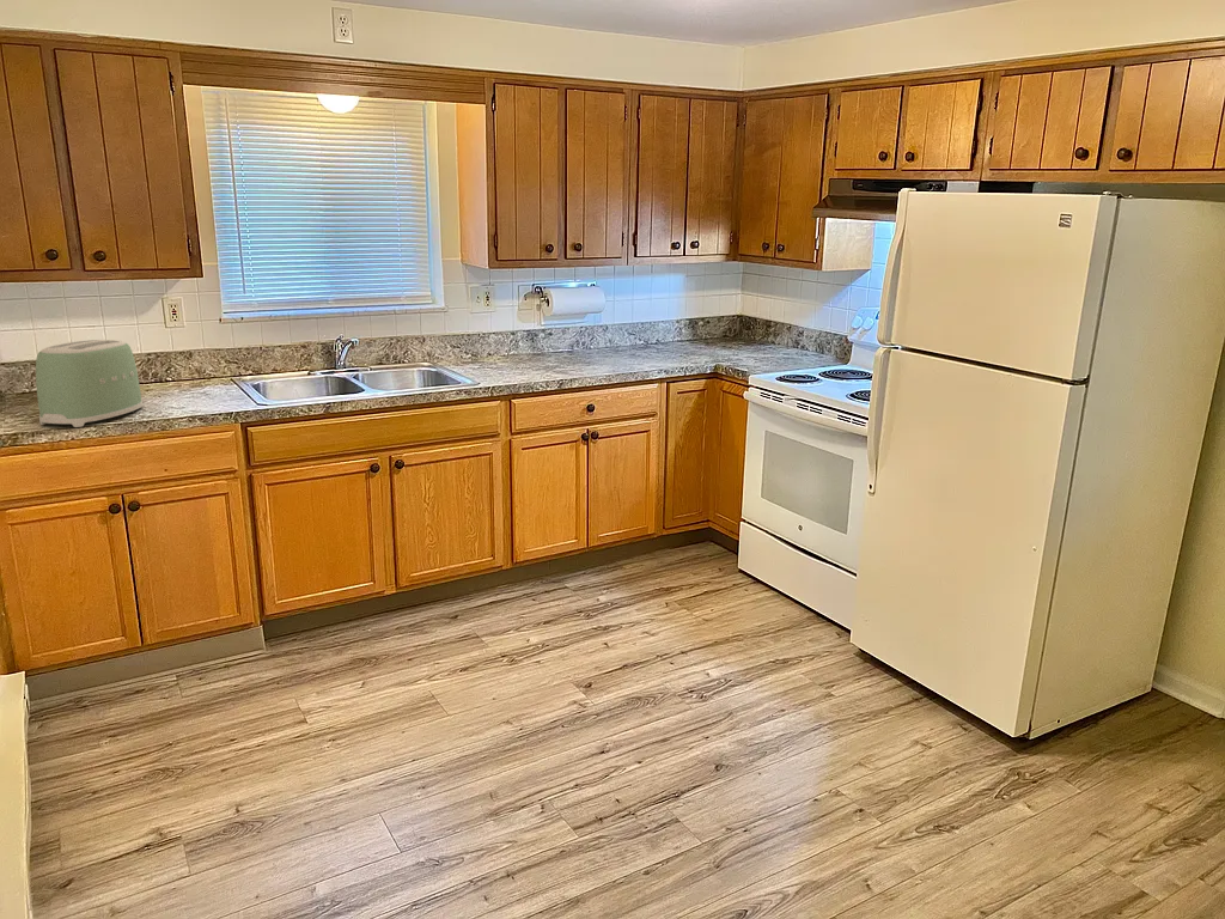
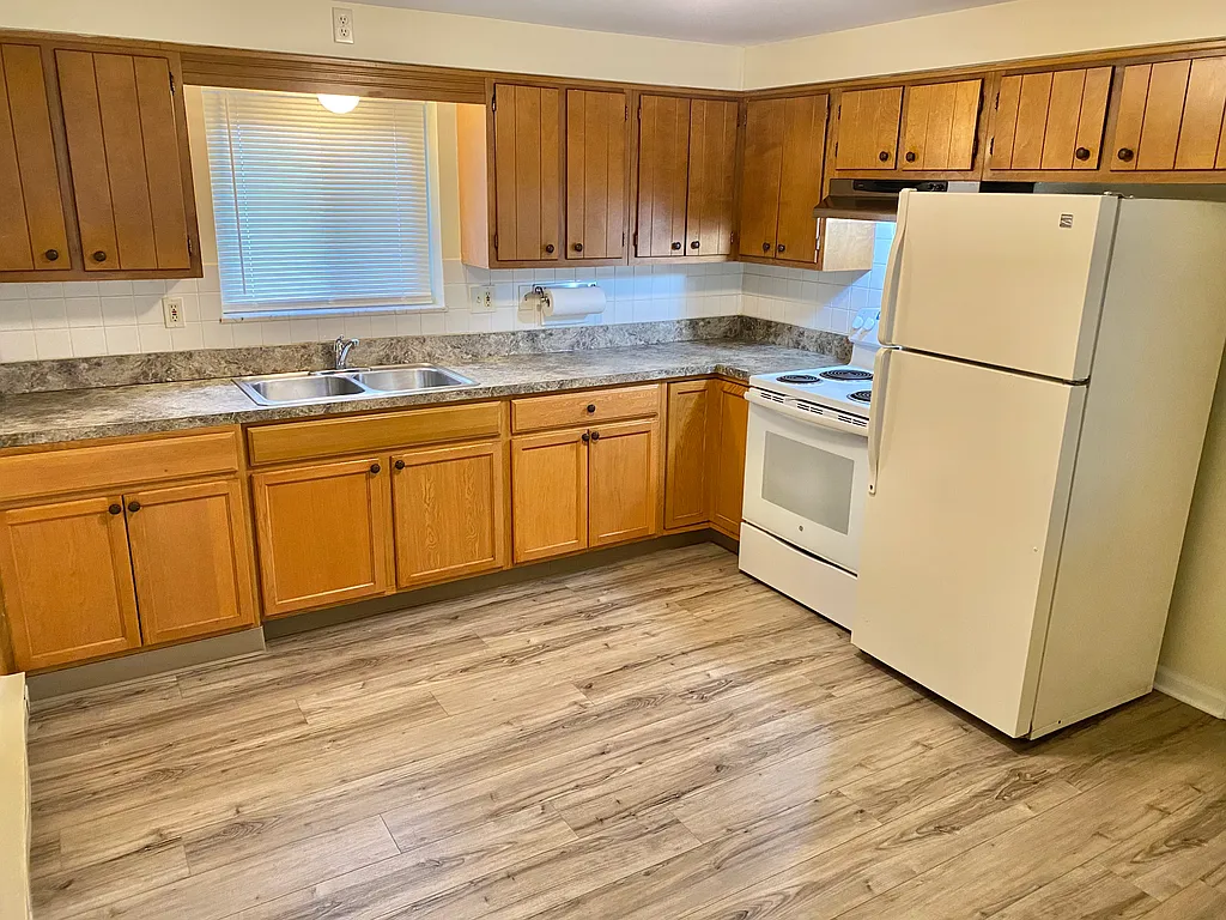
- toaster [35,339,145,428]
